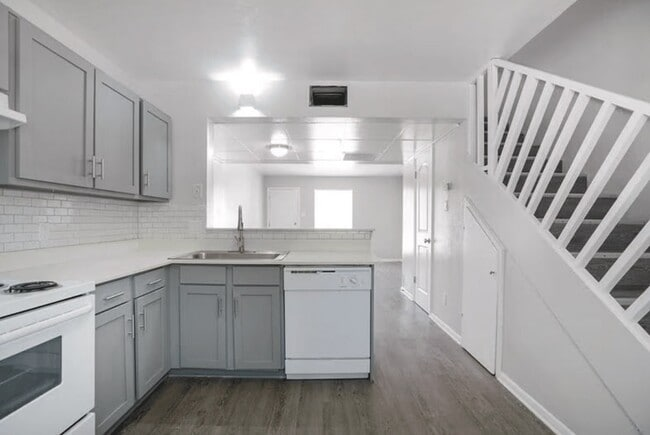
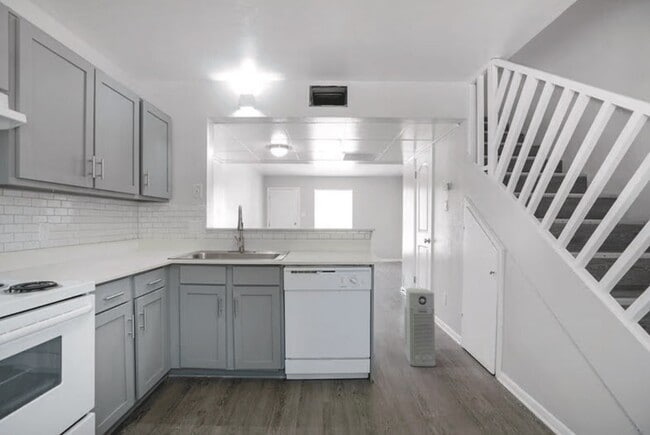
+ air purifier [403,287,436,367]
